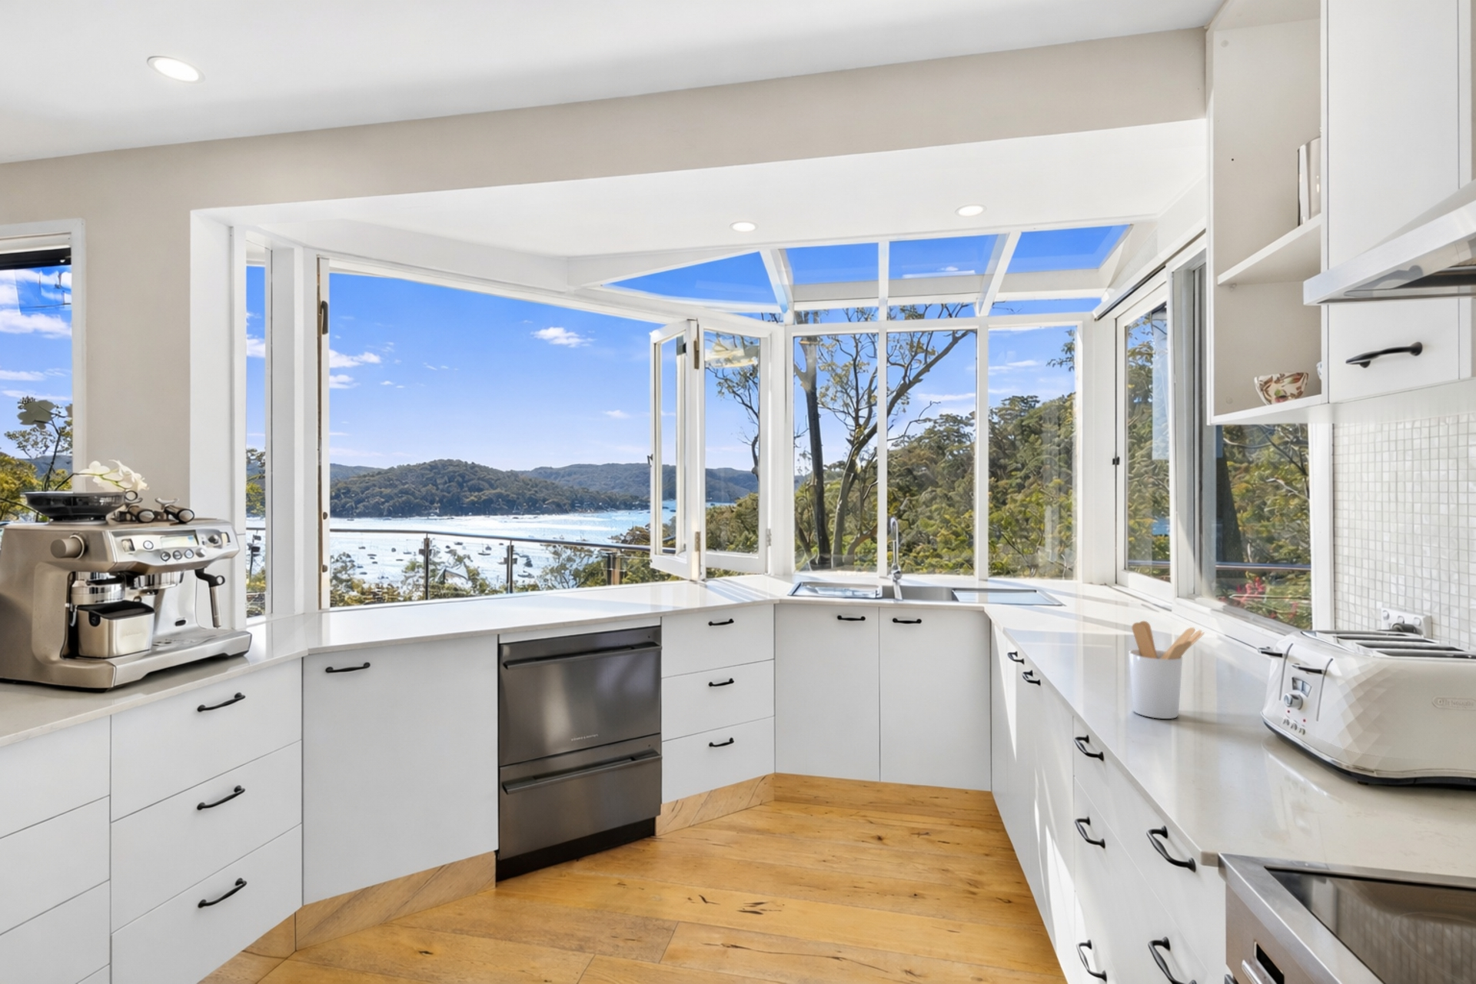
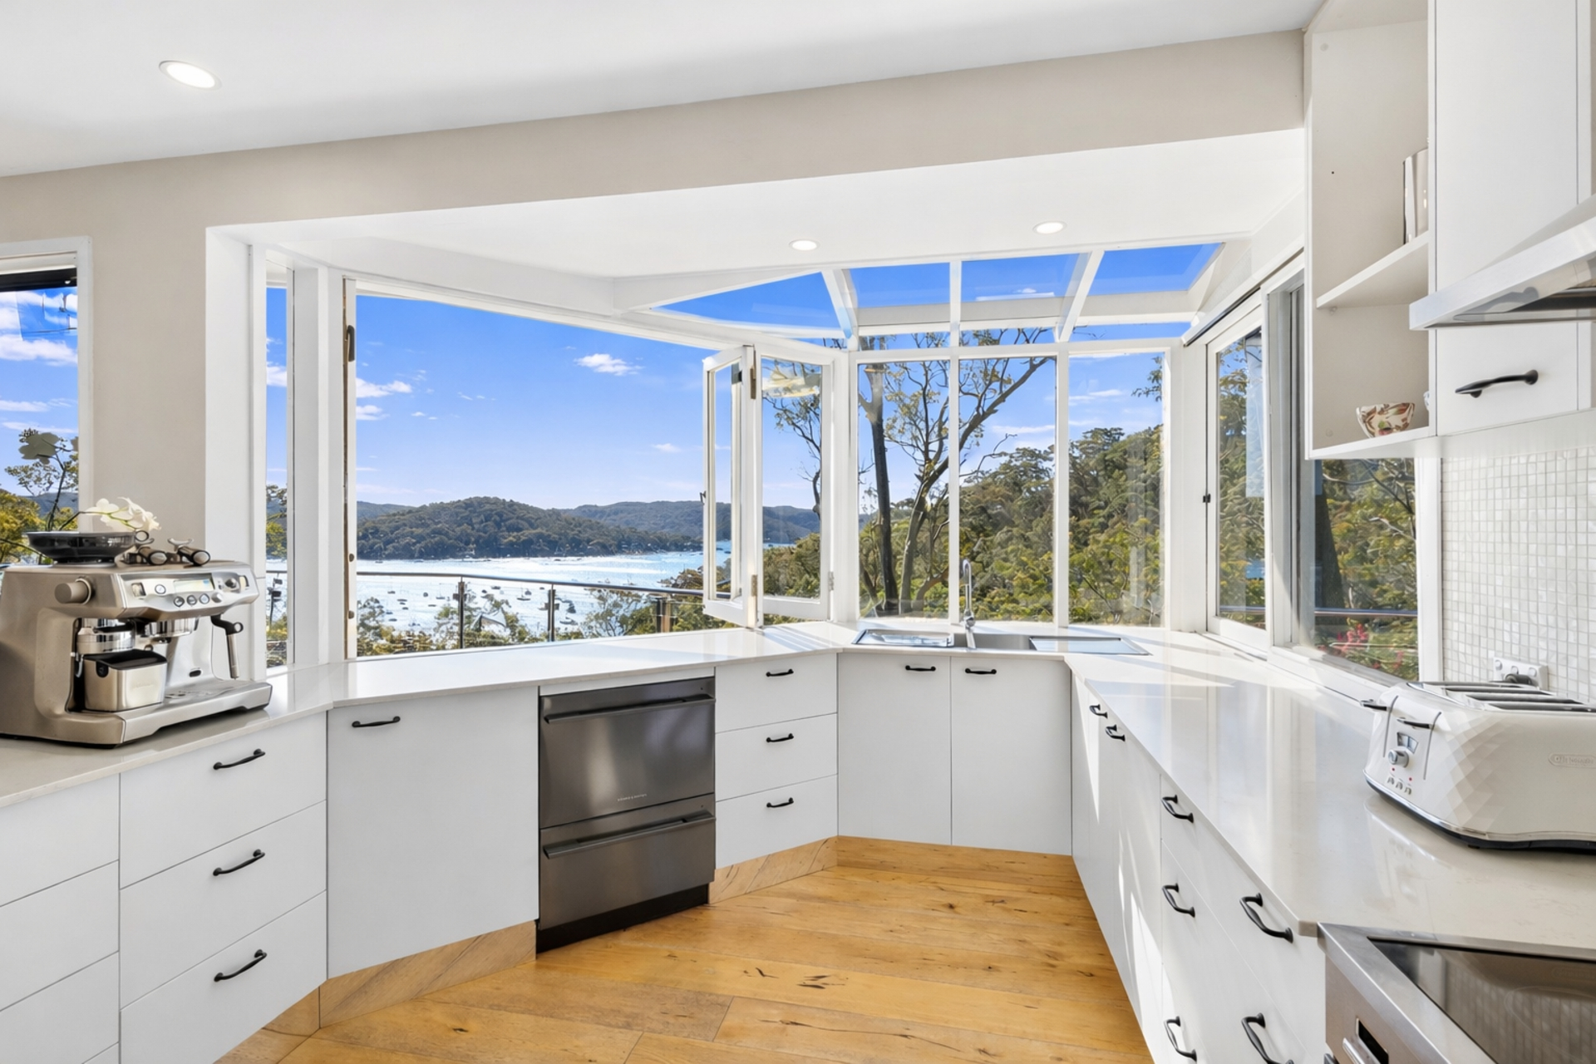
- utensil holder [1128,620,1206,719]
